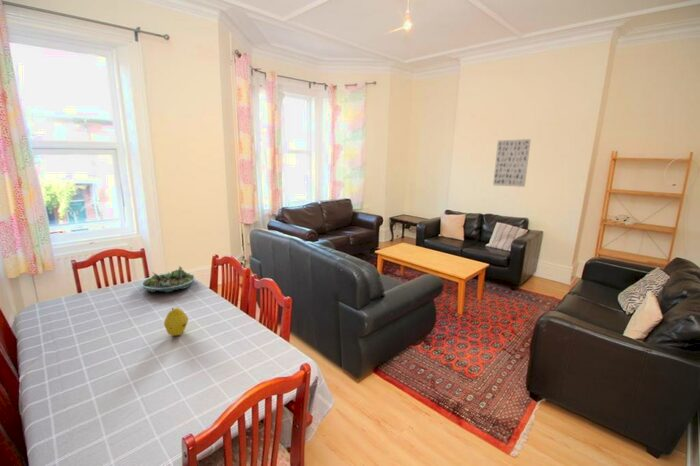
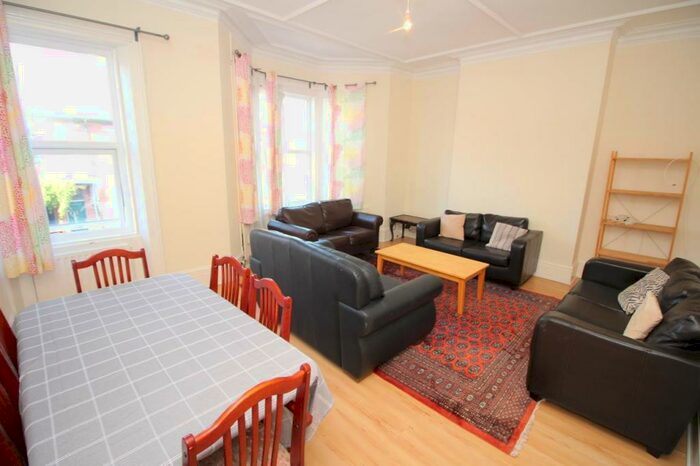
- fruit [163,307,189,337]
- wall art [492,138,532,188]
- succulent planter [140,265,196,293]
